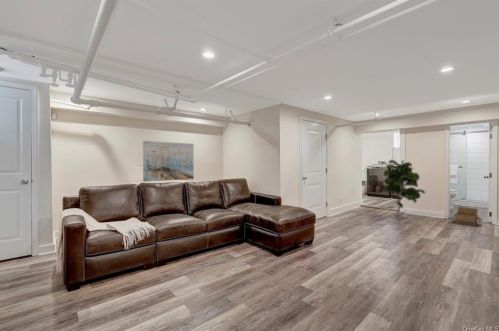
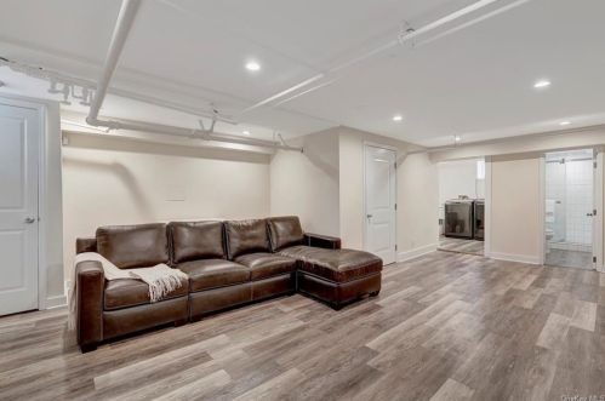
- box [451,206,482,227]
- wall art [142,140,195,183]
- indoor plant [380,159,426,217]
